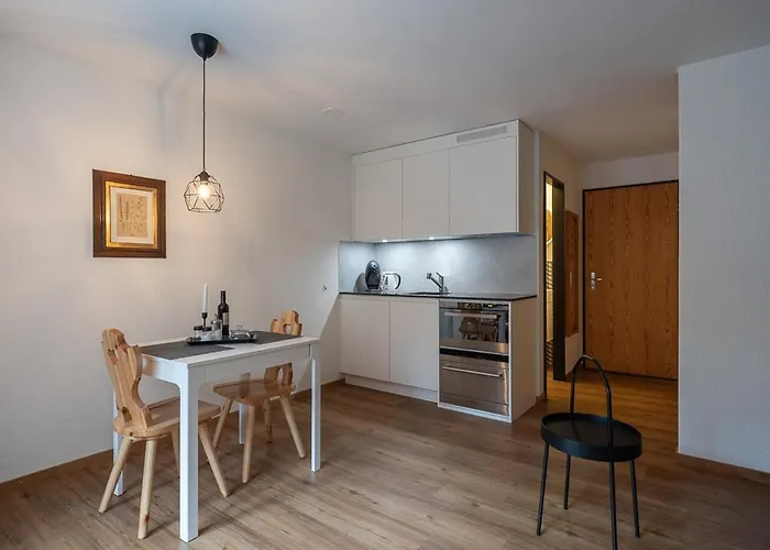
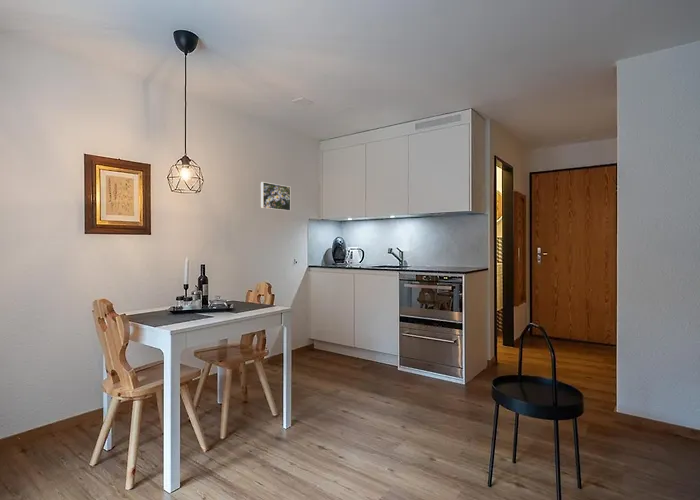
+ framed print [260,181,292,212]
